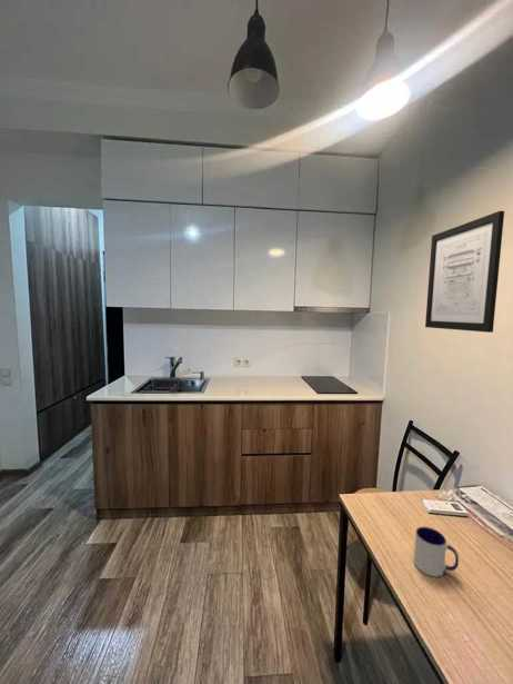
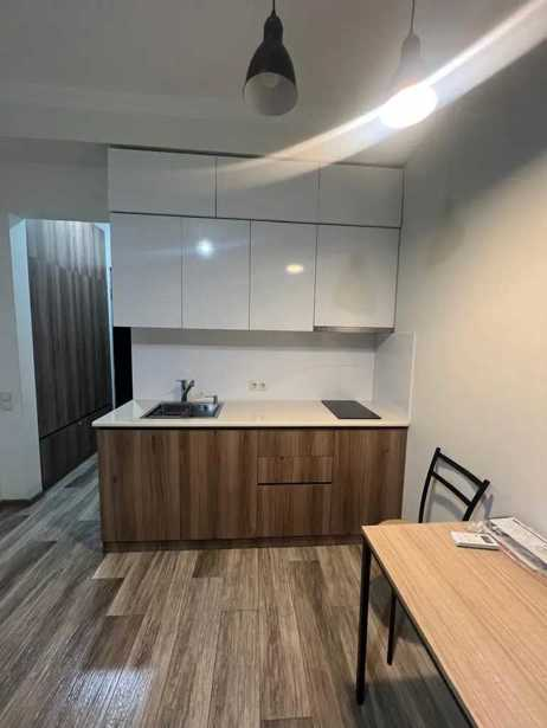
- wall art [424,210,505,334]
- mug [413,526,460,578]
